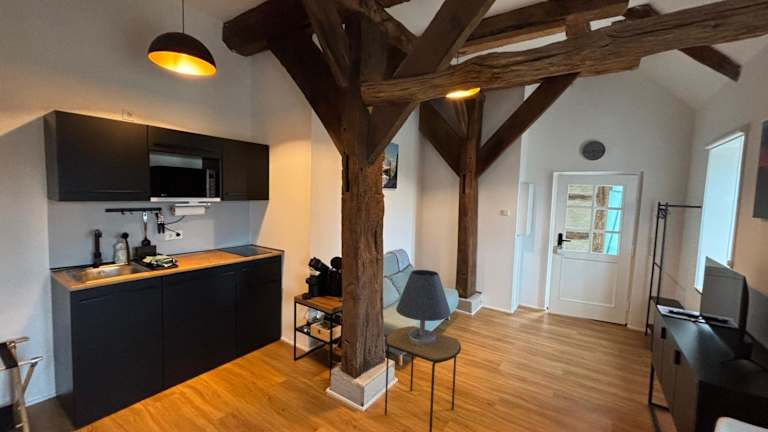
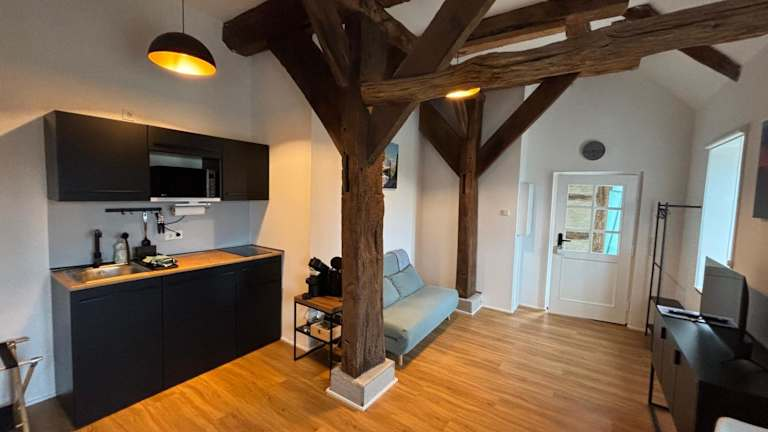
- side table [384,325,462,432]
- table lamp [395,269,452,345]
